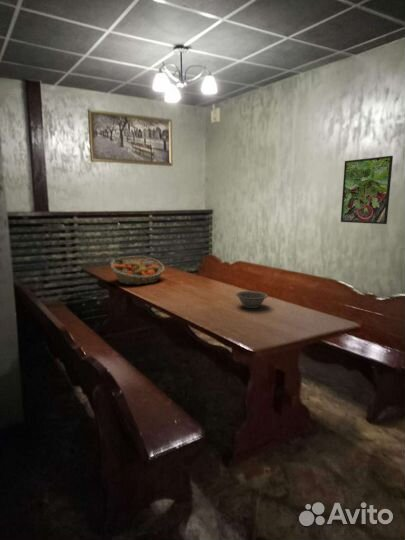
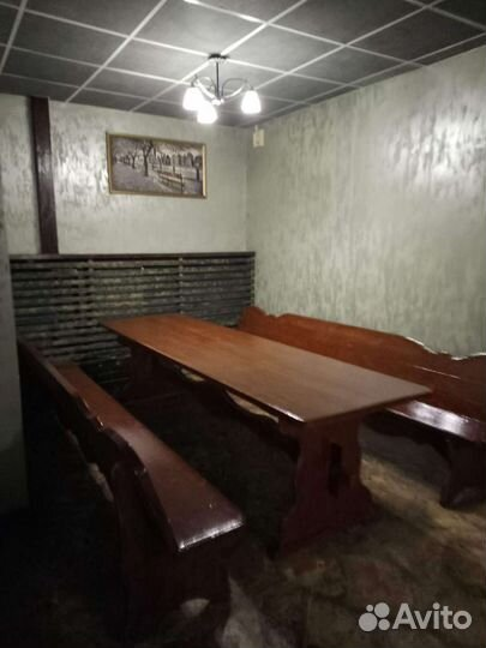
- decorative bowl [235,290,269,309]
- fruit basket [110,255,166,286]
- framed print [340,155,394,225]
